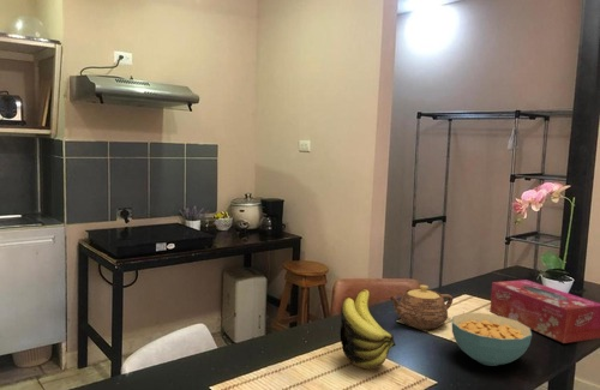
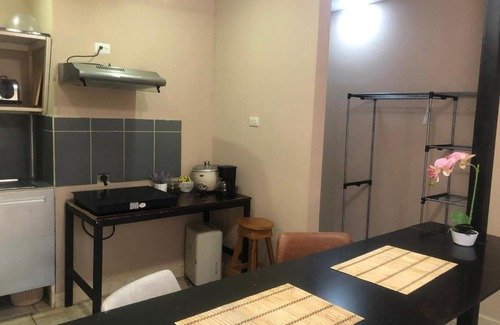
- tissue box [488,278,600,344]
- cereal bowl [451,312,533,367]
- banana [340,289,397,371]
- teapot [388,284,454,330]
